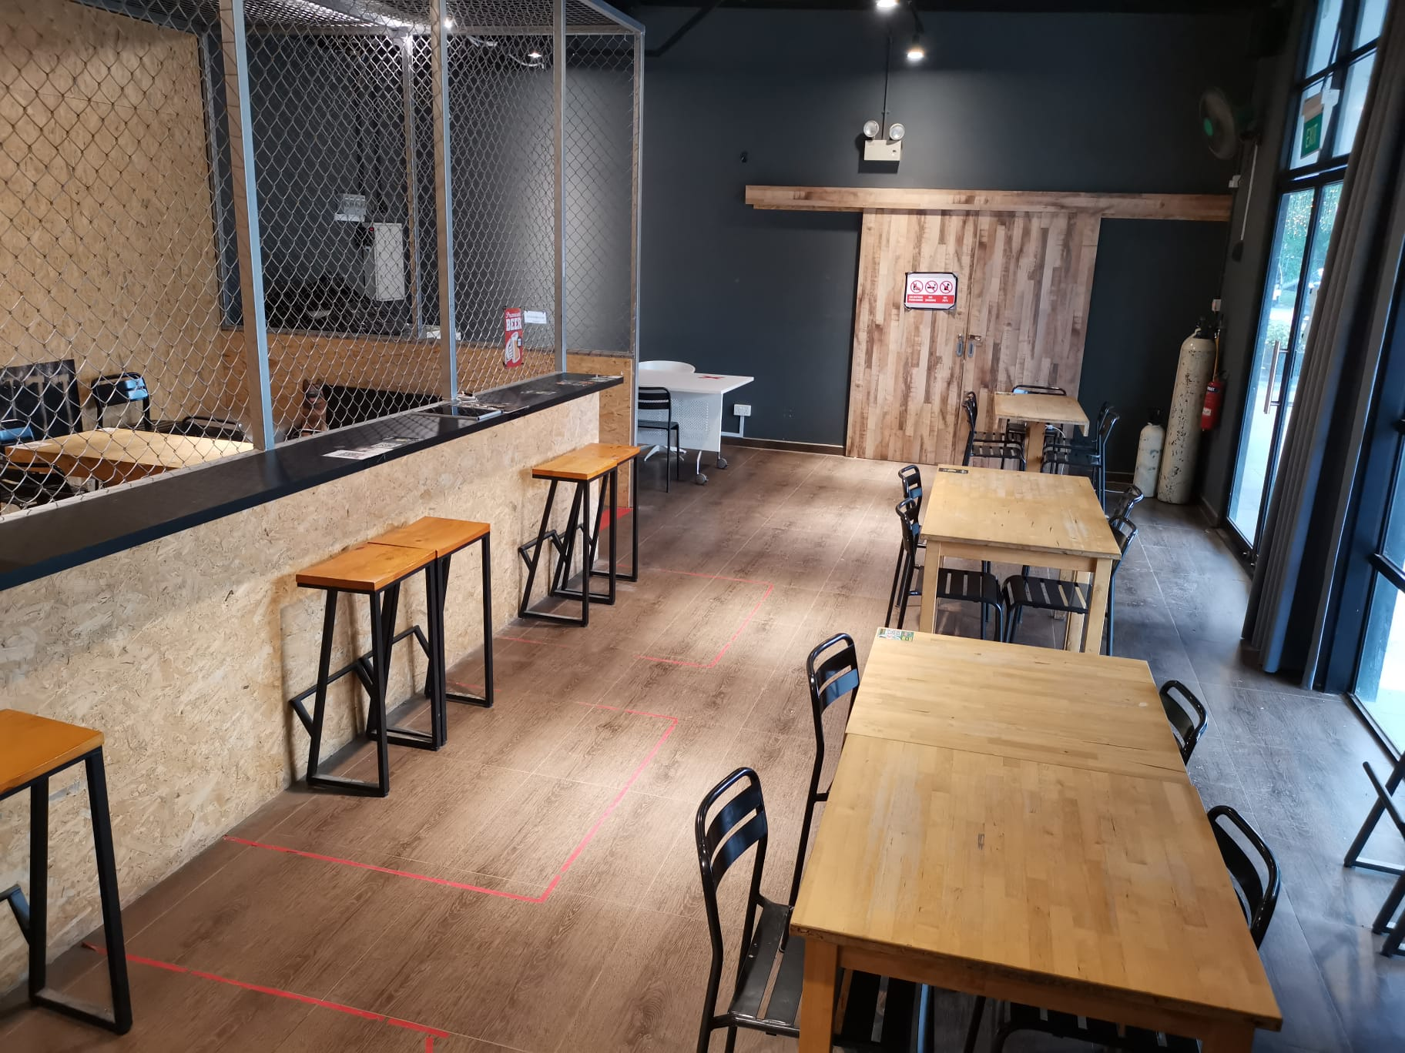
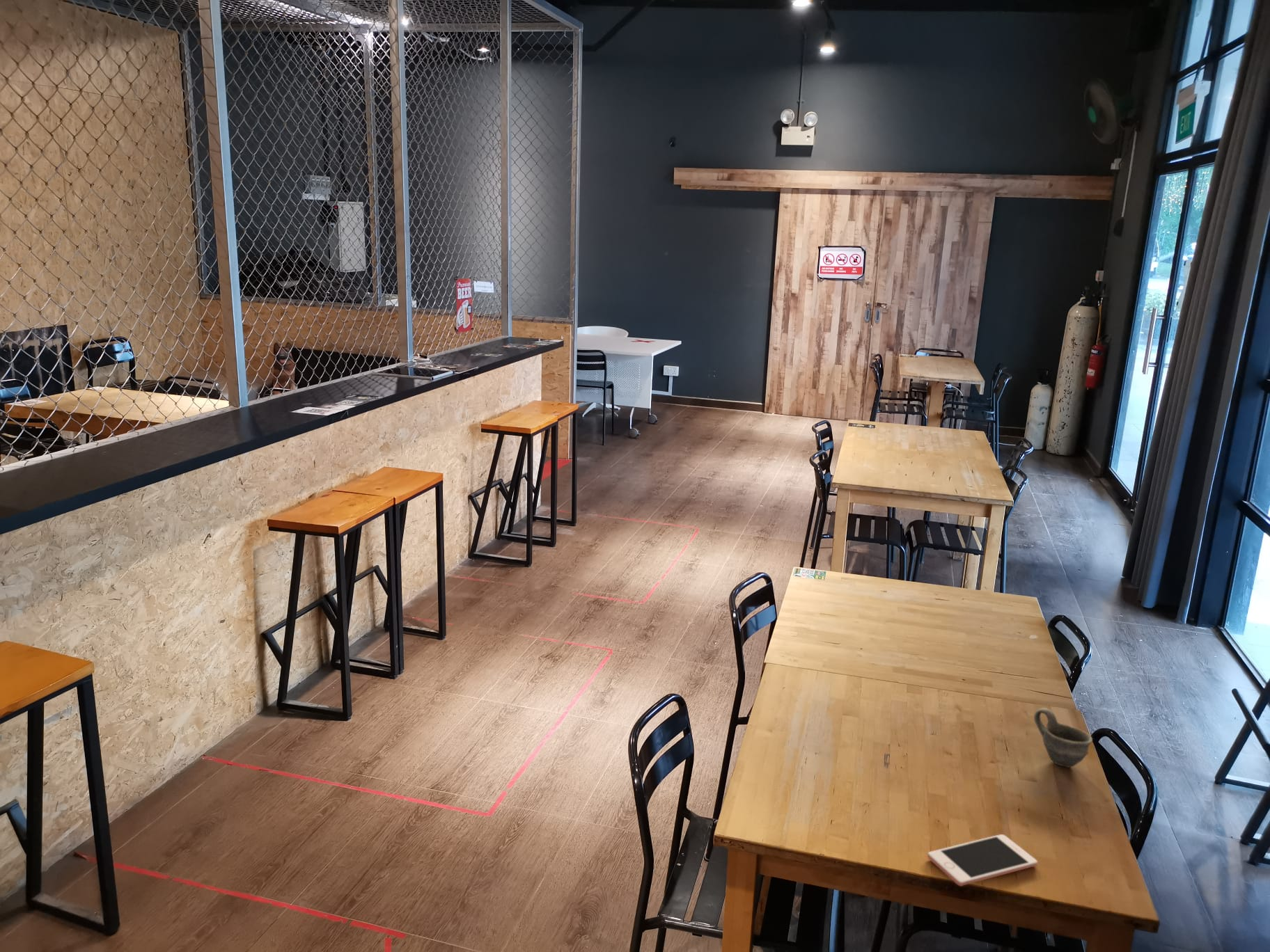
+ cup [1033,707,1093,768]
+ cell phone [927,834,1038,887]
